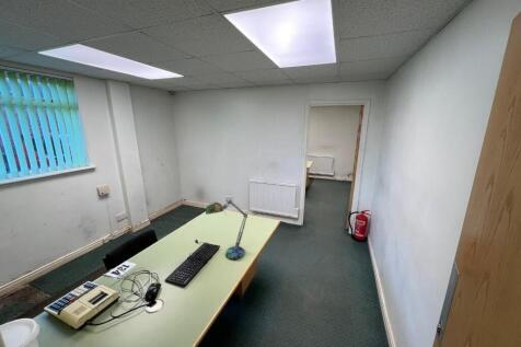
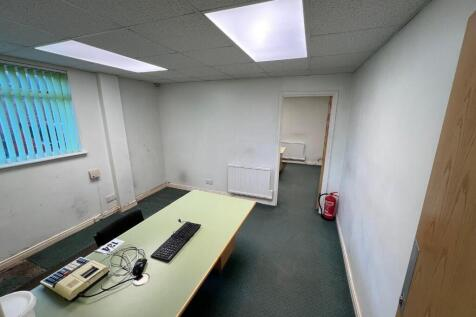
- desk lamp [205,198,250,261]
